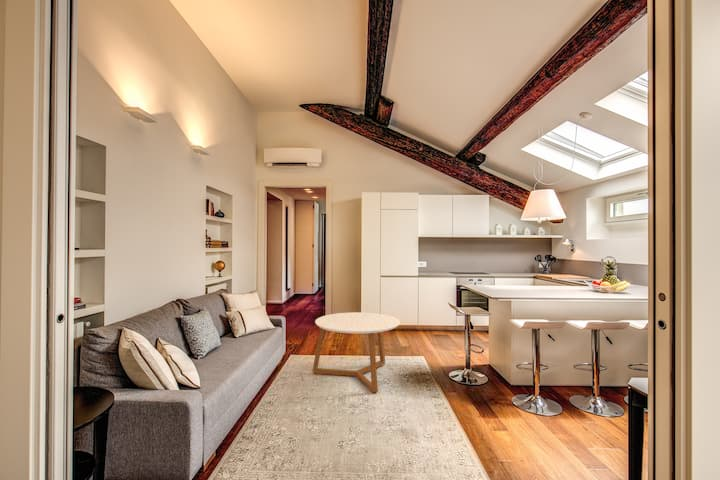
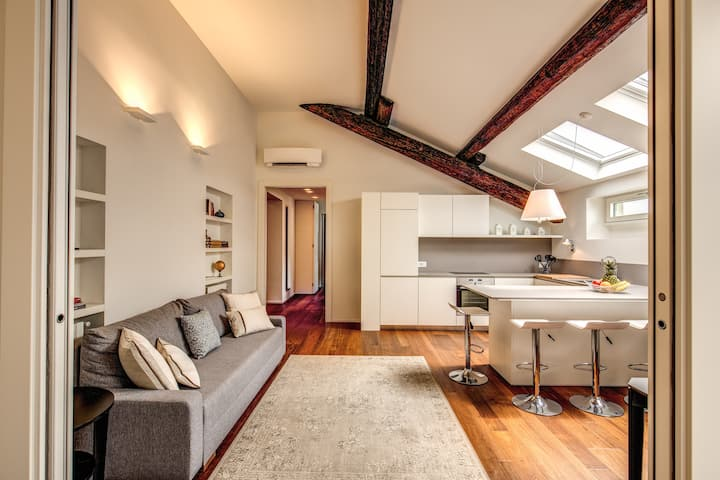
- coffee table [311,311,401,394]
